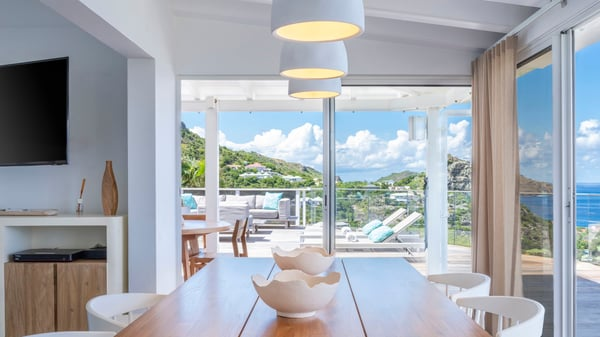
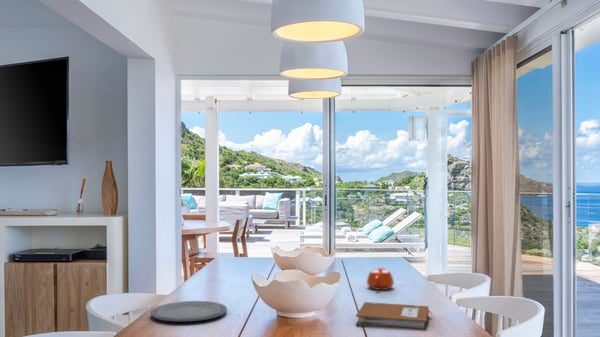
+ notebook [355,301,433,332]
+ teapot [366,266,395,291]
+ plate [150,300,228,323]
